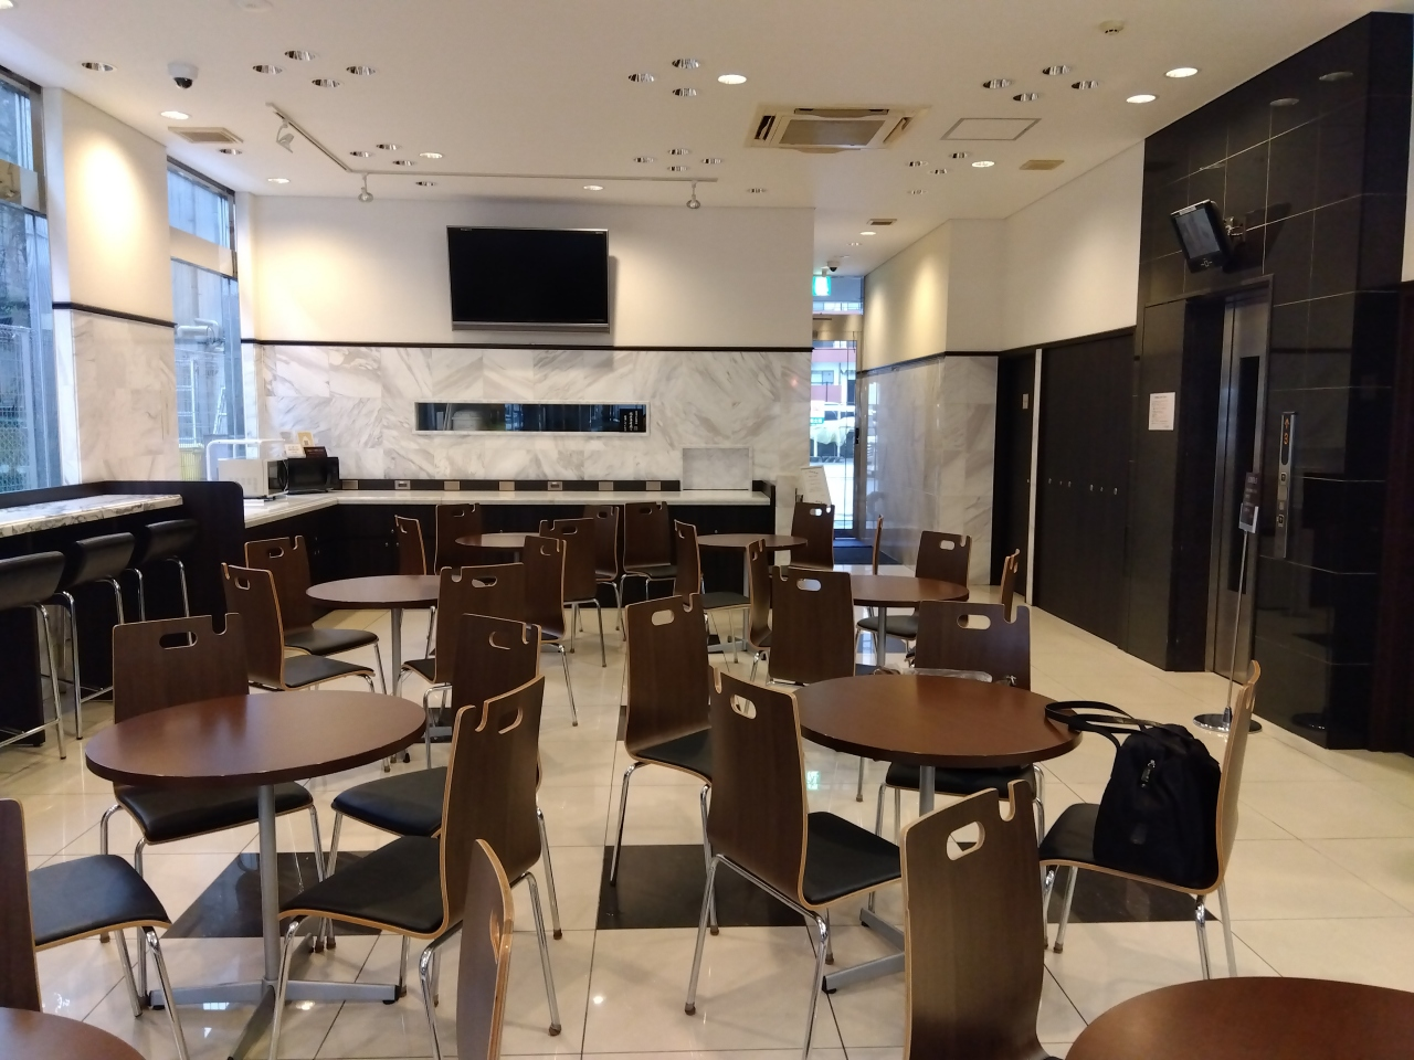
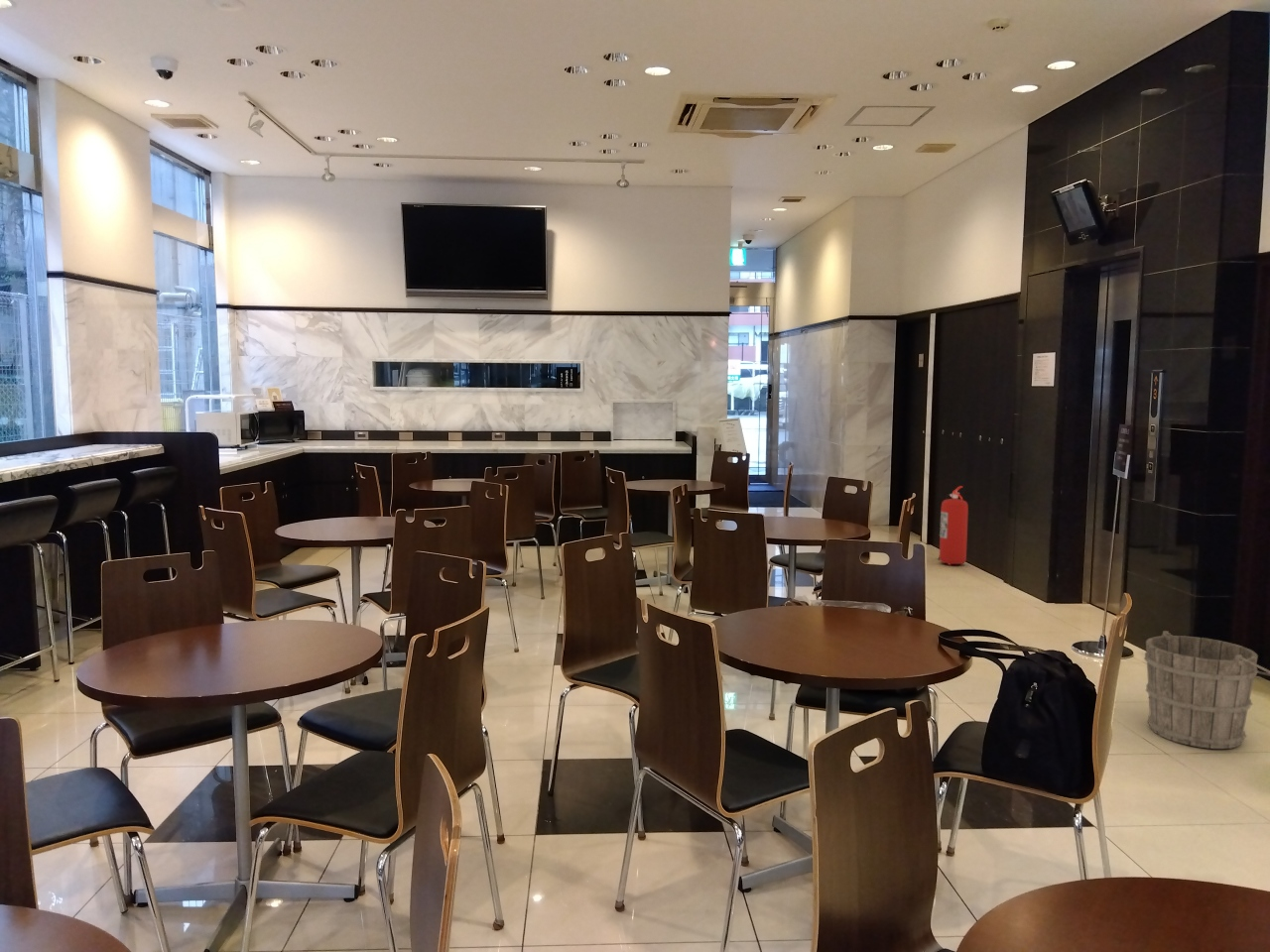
+ bucket [1143,630,1270,750]
+ fire extinguisher [938,485,969,566]
